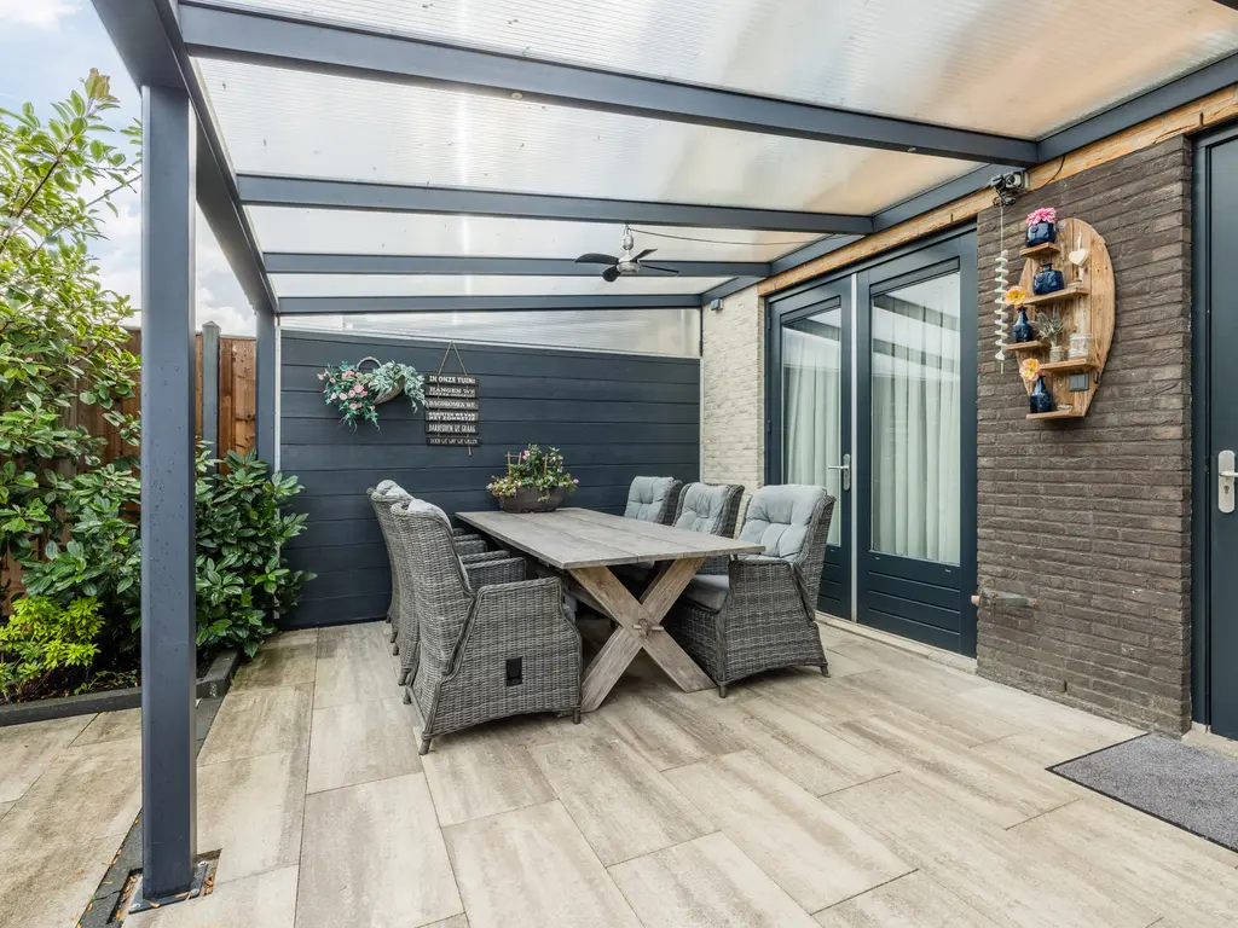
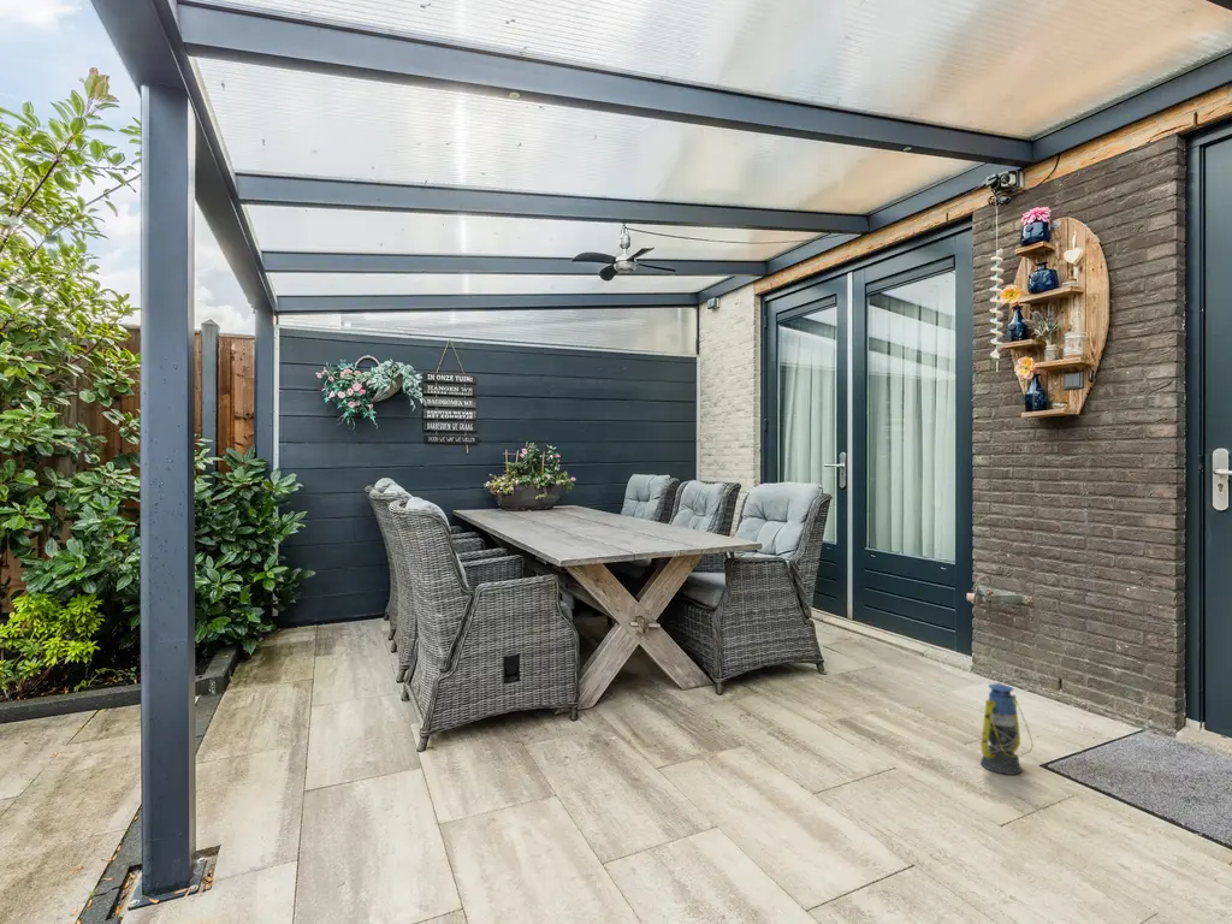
+ lantern [979,682,1033,776]
